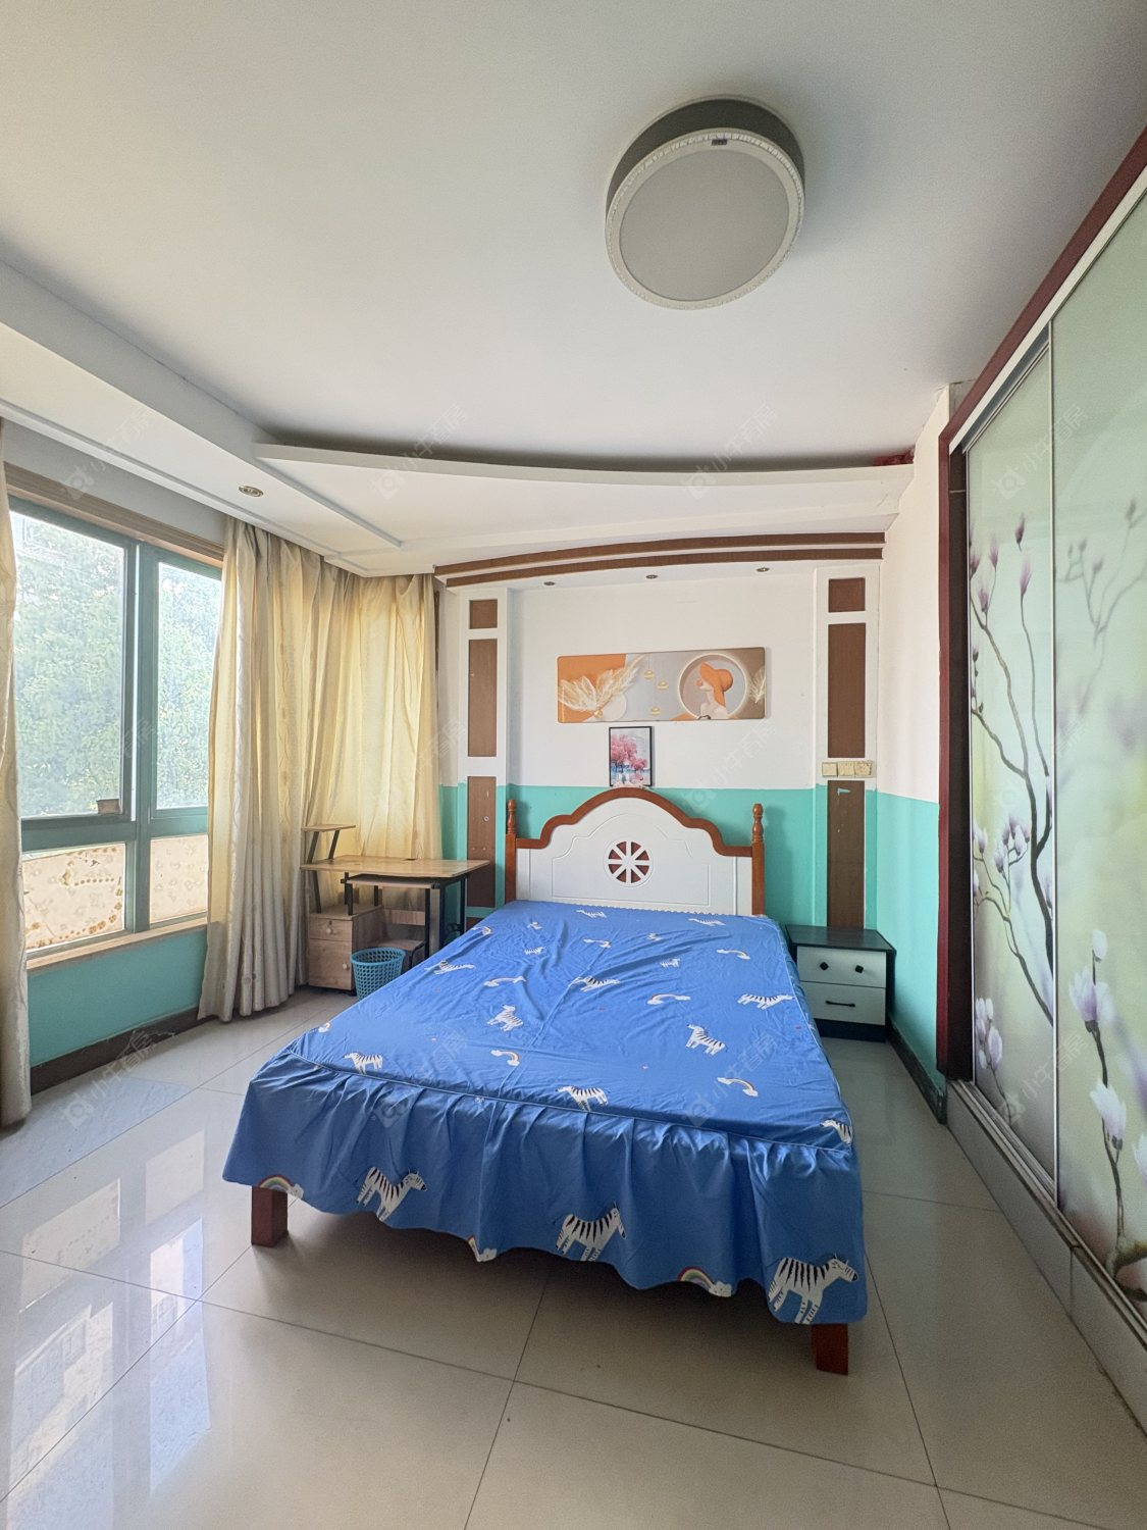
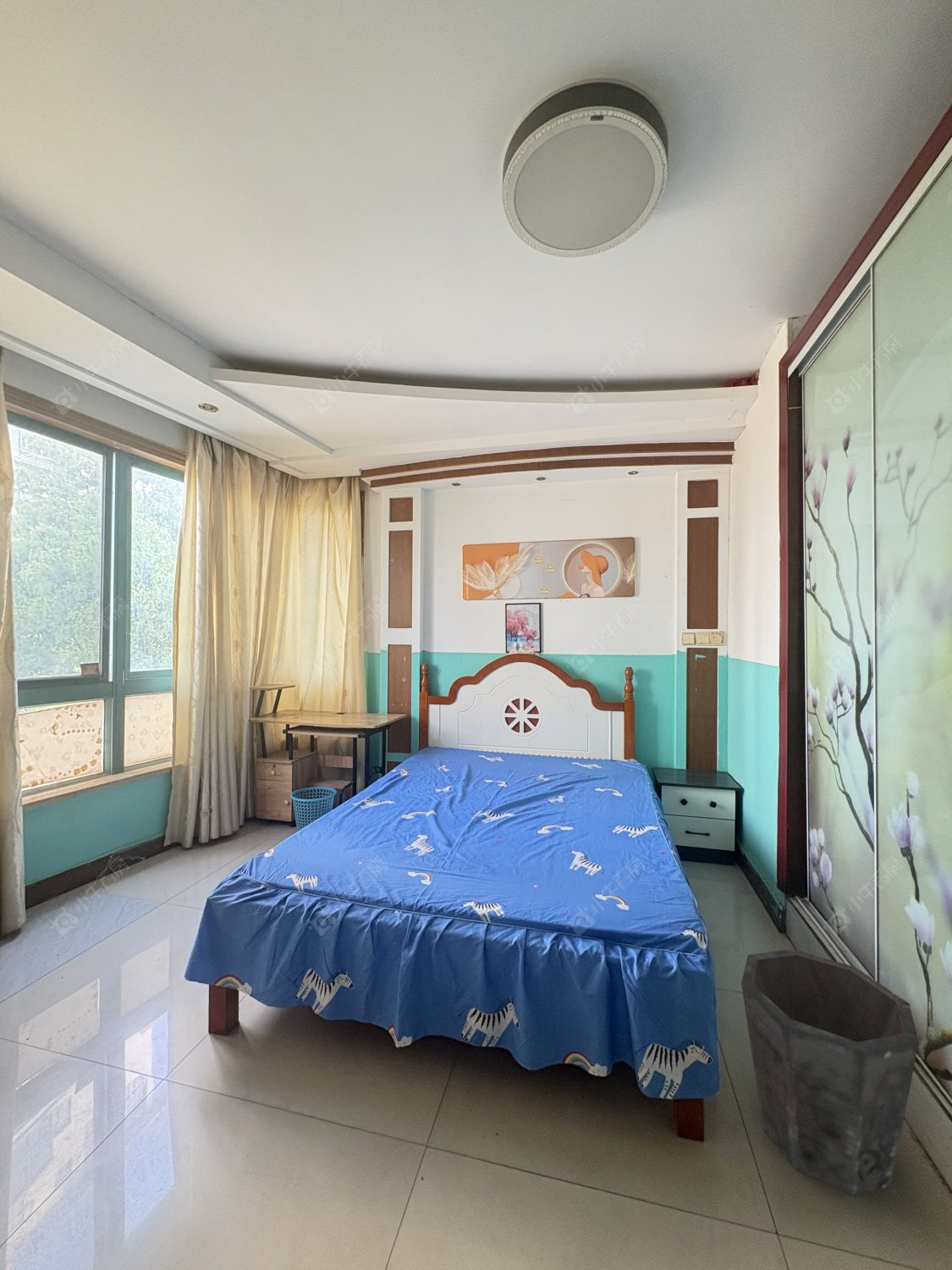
+ waste bin [740,948,920,1196]
